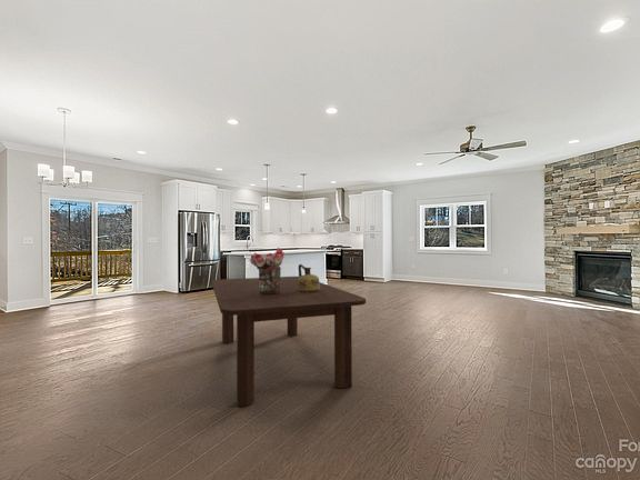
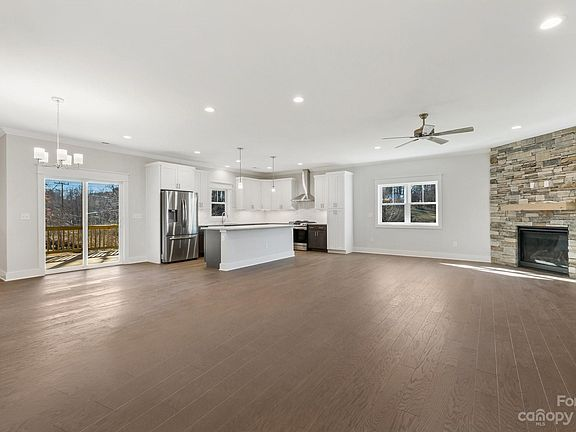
- ceramic jug [297,263,320,291]
- dining table [211,276,367,408]
- bouquet [248,247,286,294]
